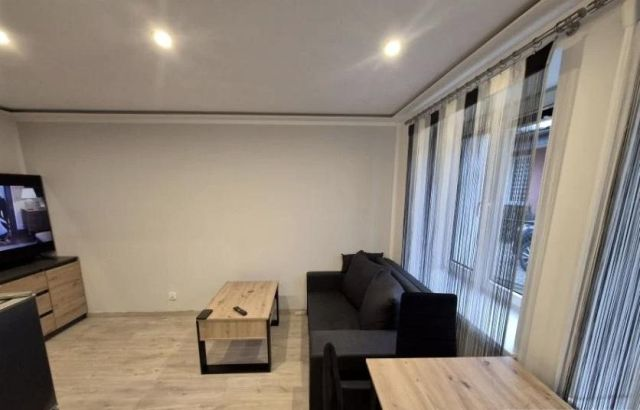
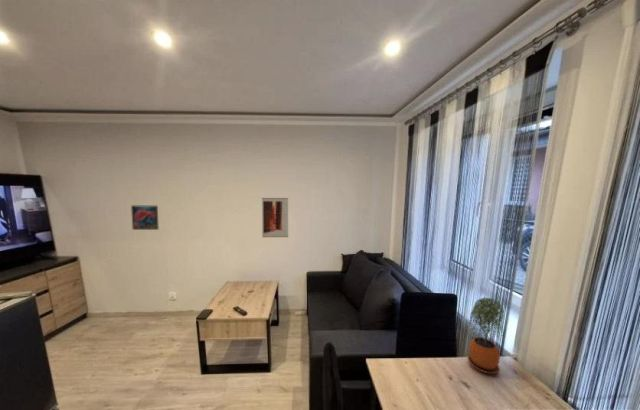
+ potted plant [464,297,505,374]
+ wall art [261,197,289,238]
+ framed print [130,204,160,231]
